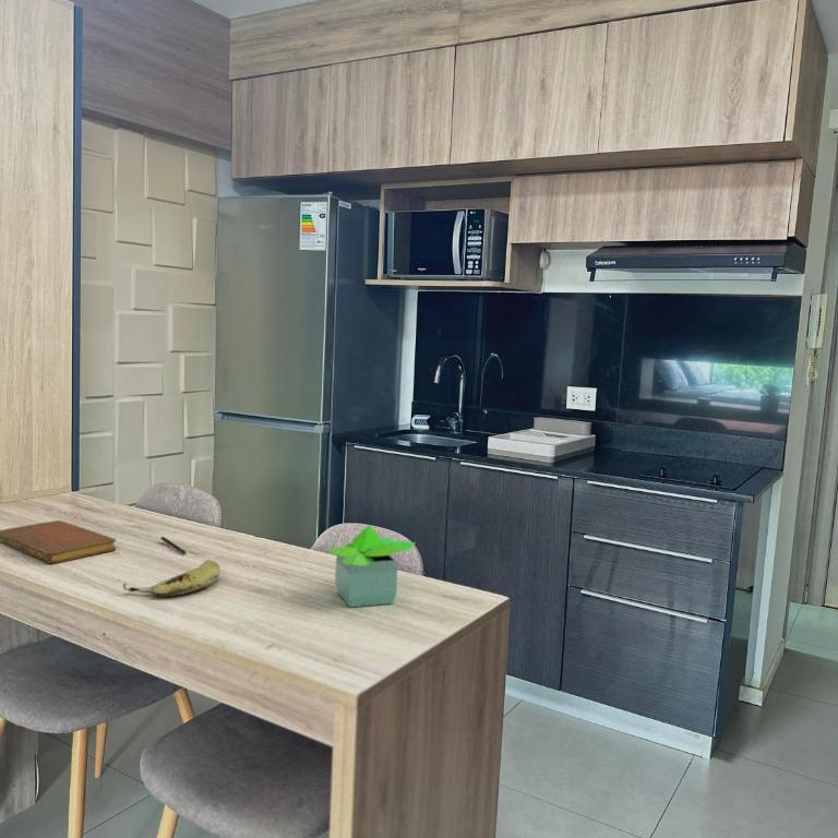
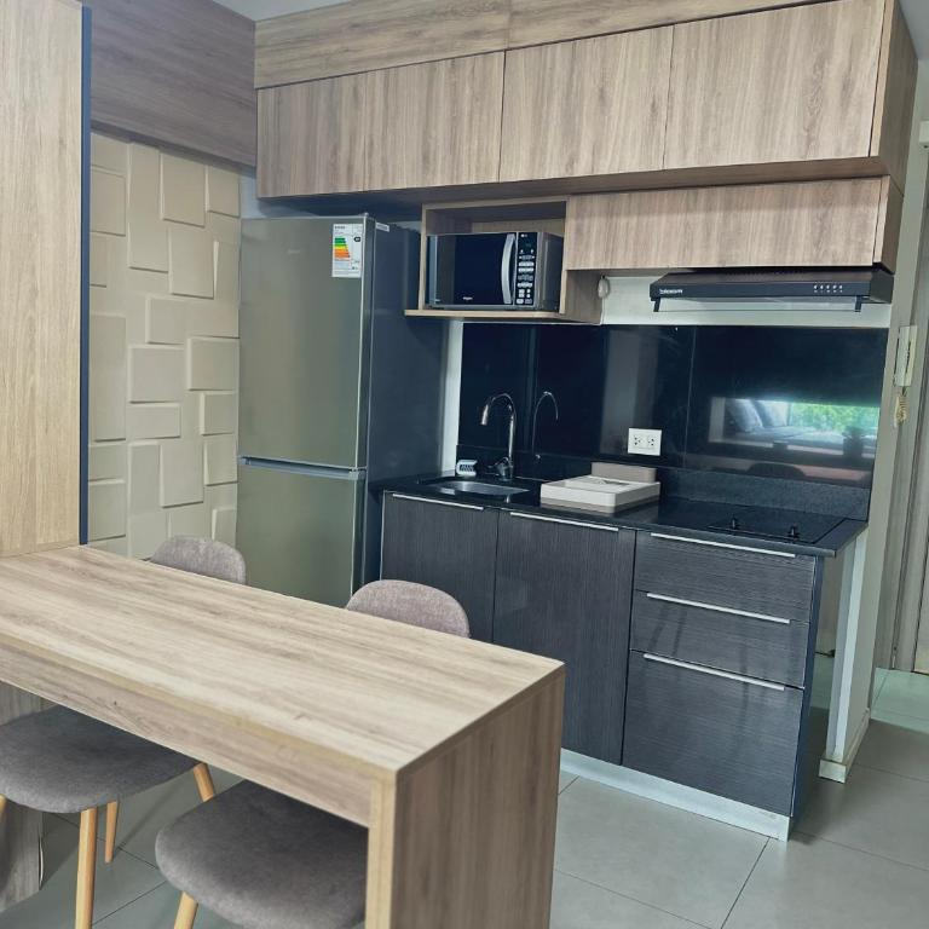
- potted plant [325,524,417,608]
- pen [159,536,187,555]
- notebook [0,519,117,565]
- fruit [122,559,222,598]
